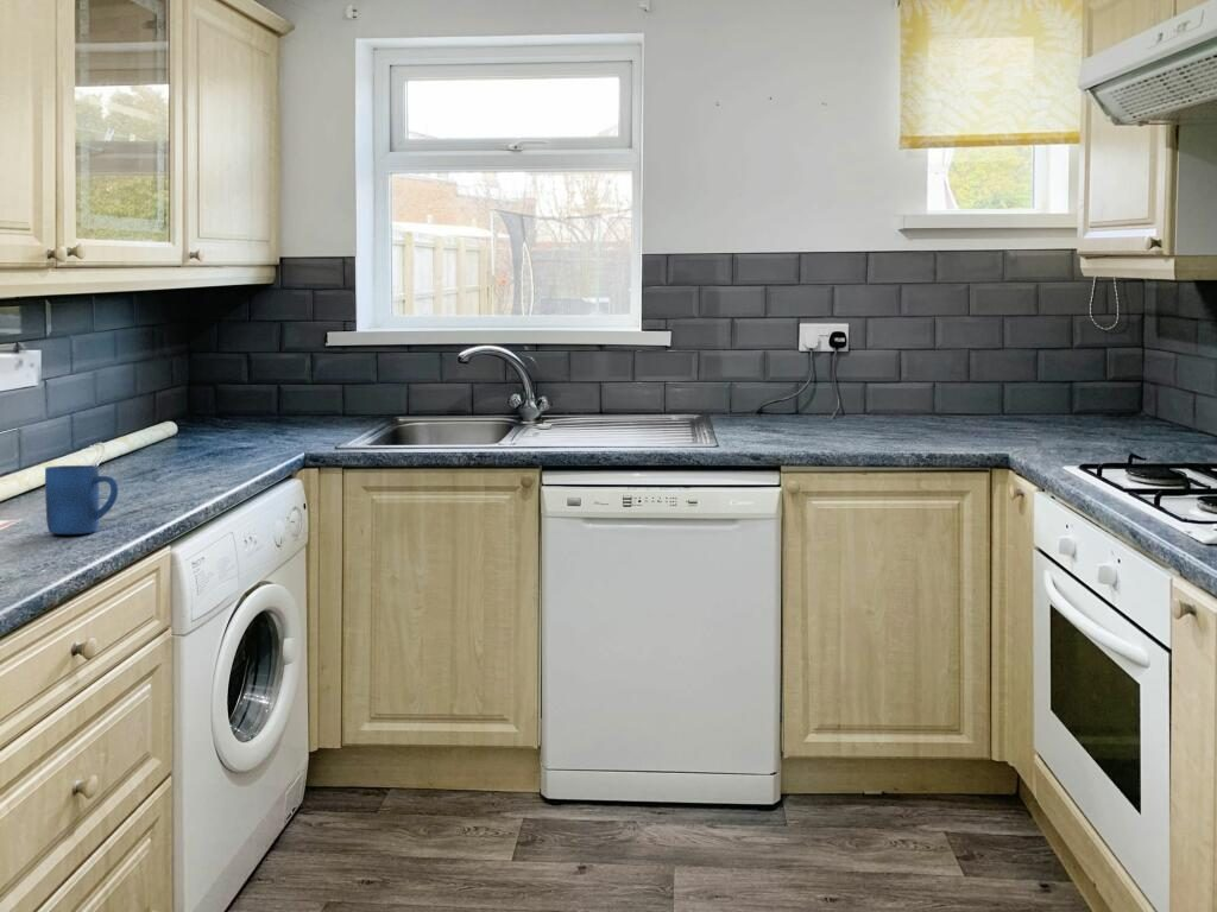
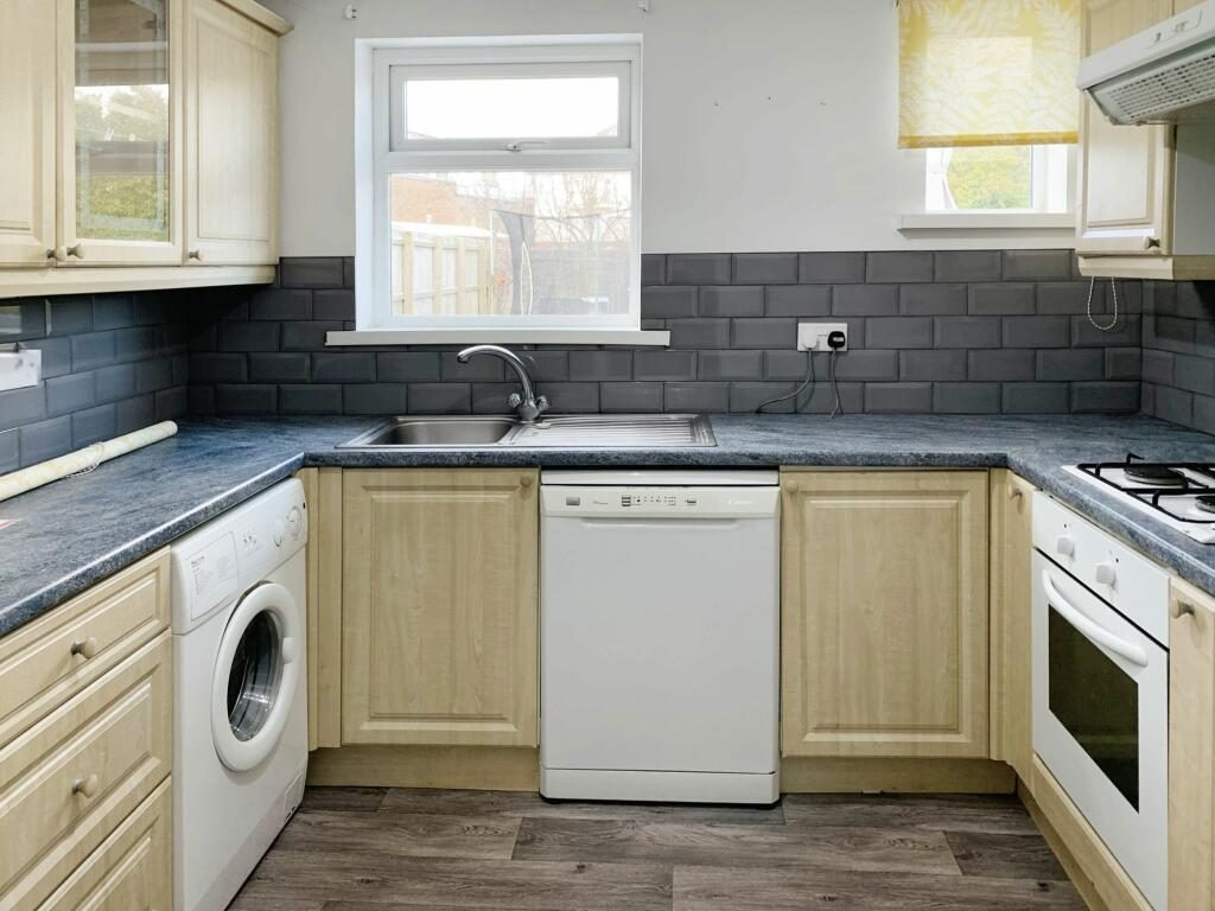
- mug [44,464,119,536]
